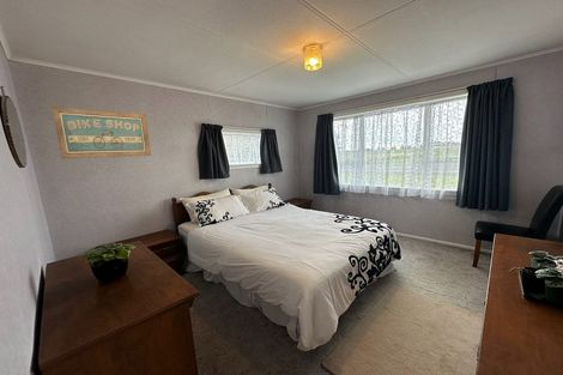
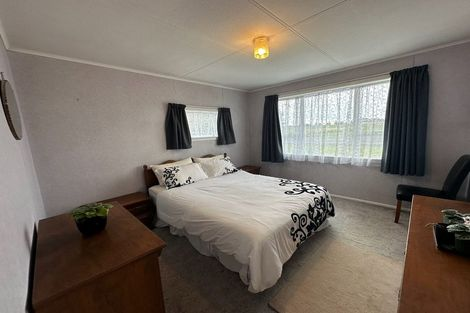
- wall art [50,105,152,159]
